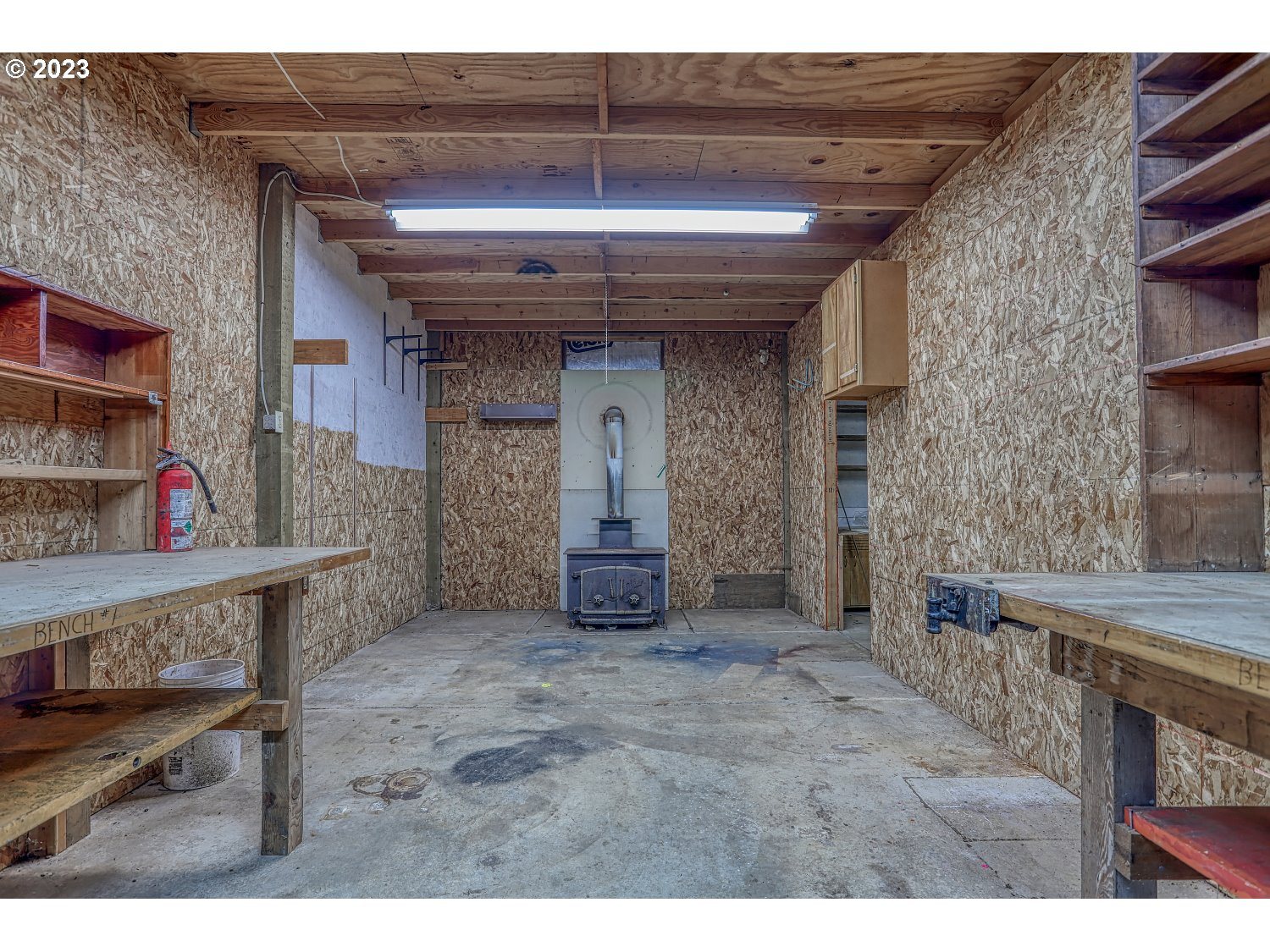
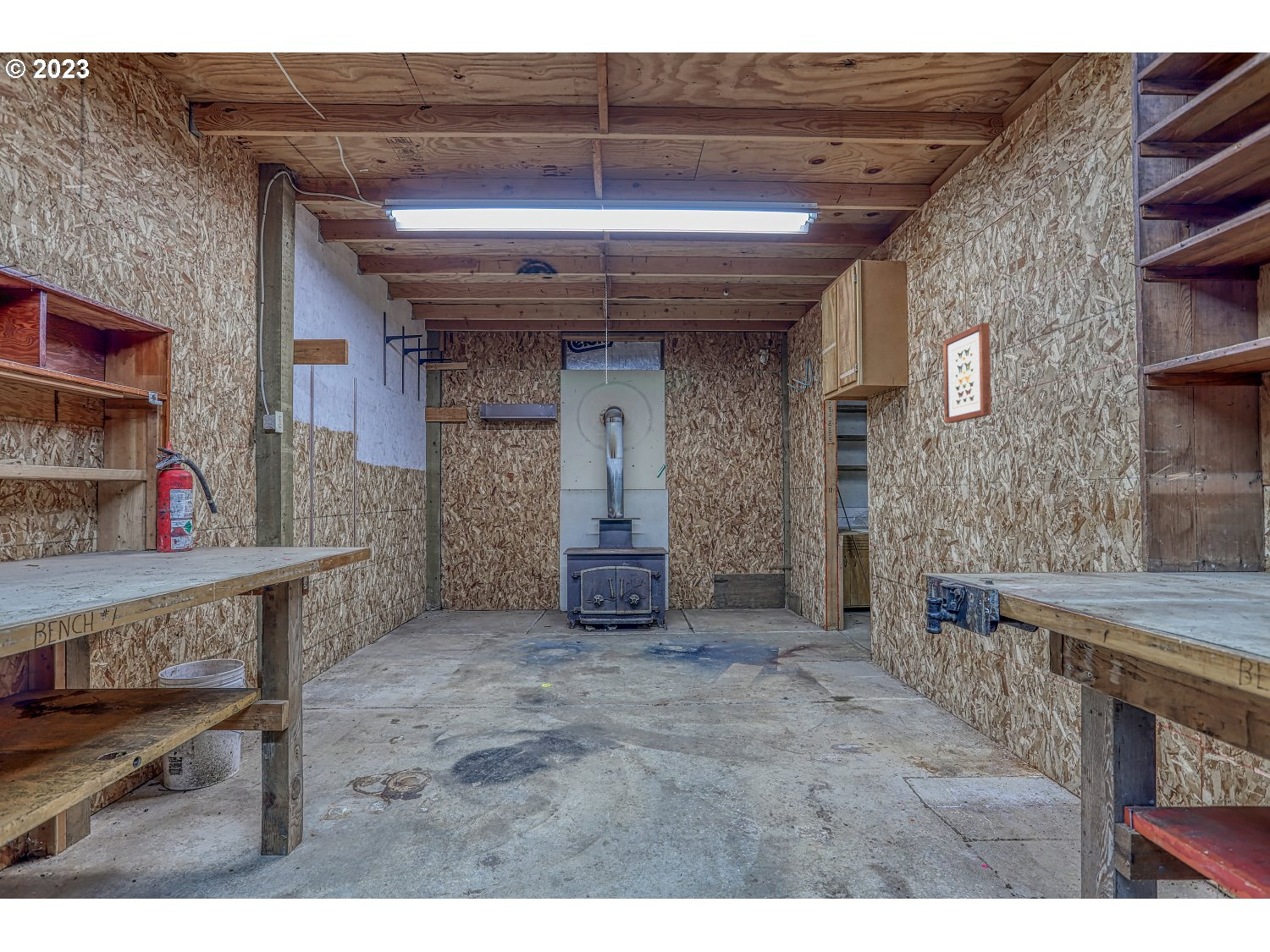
+ wall art [942,322,992,424]
